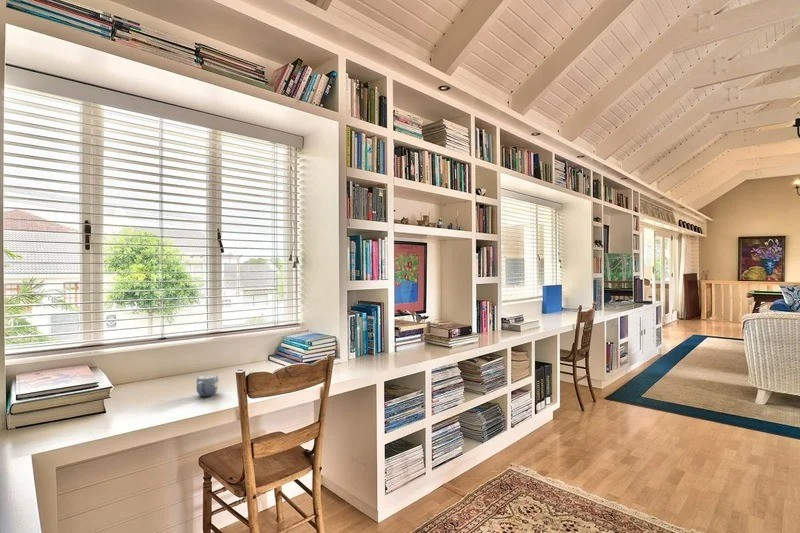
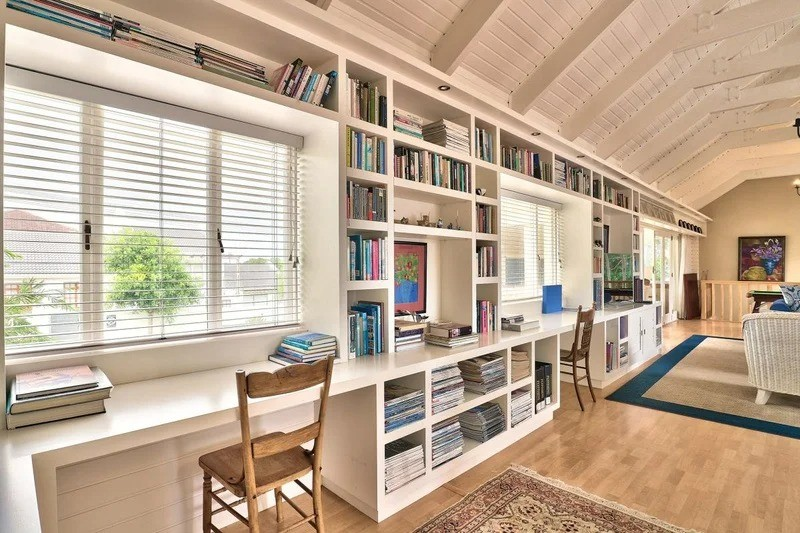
- mug [195,373,220,397]
